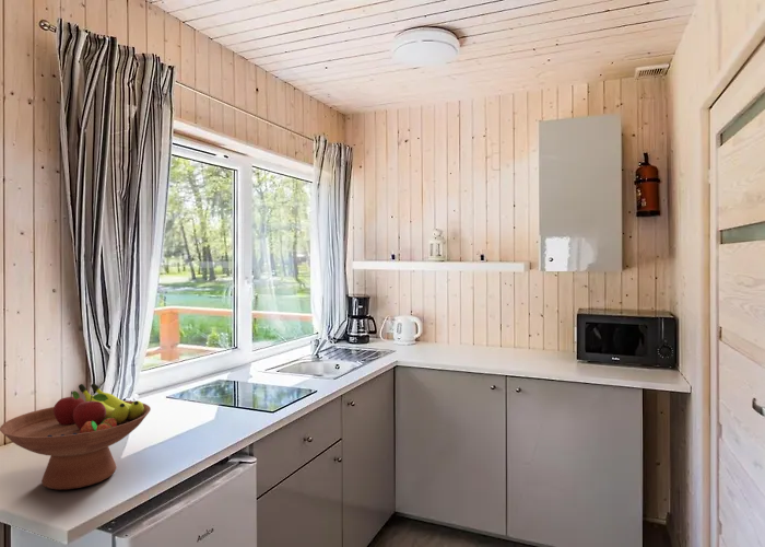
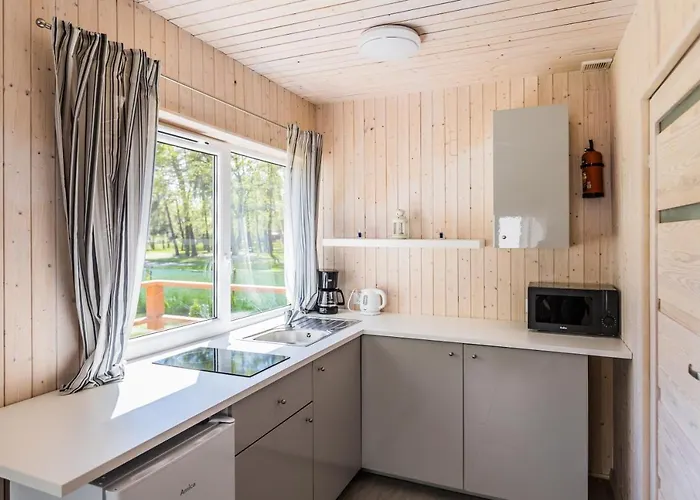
- fruit bowl [0,383,152,490]
